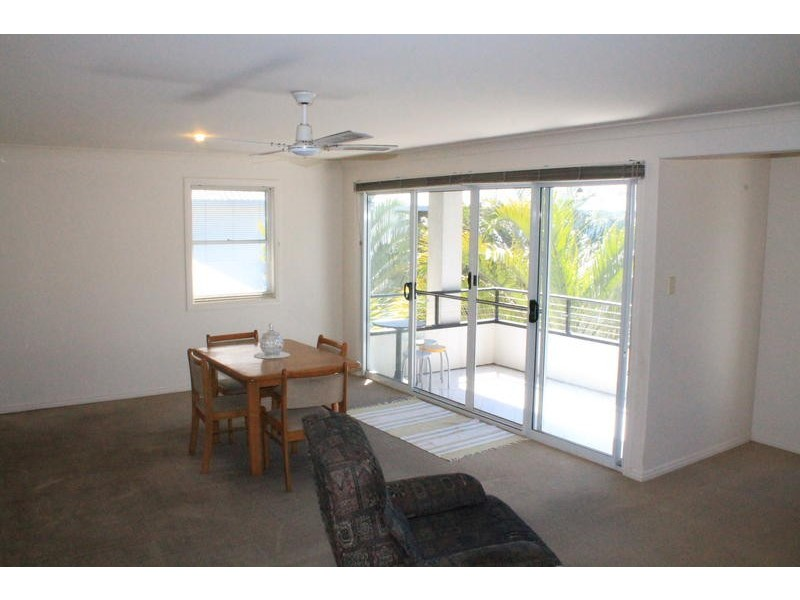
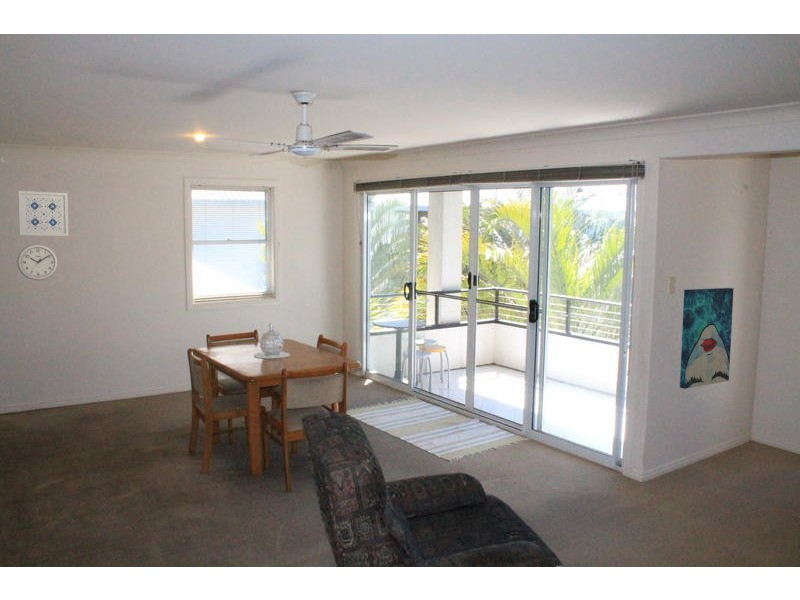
+ wall art [679,287,735,390]
+ wall clock [16,243,59,282]
+ wall art [17,190,69,237]
